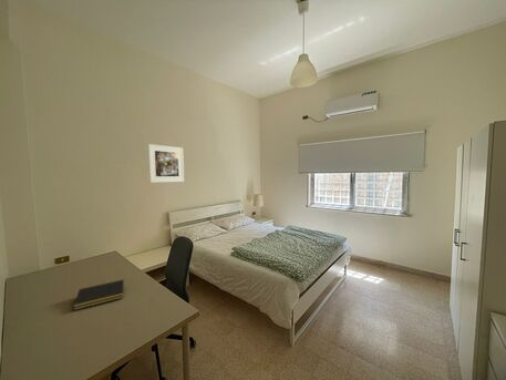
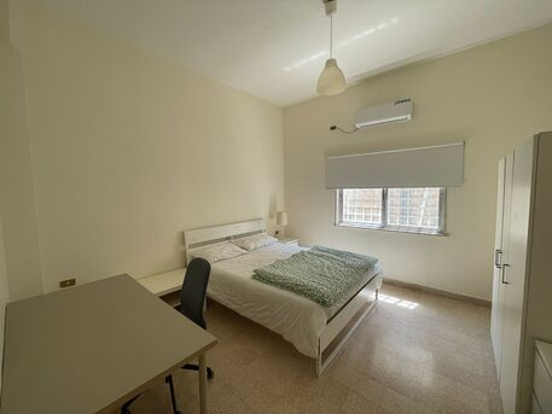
- notepad [73,278,125,311]
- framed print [147,143,185,184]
